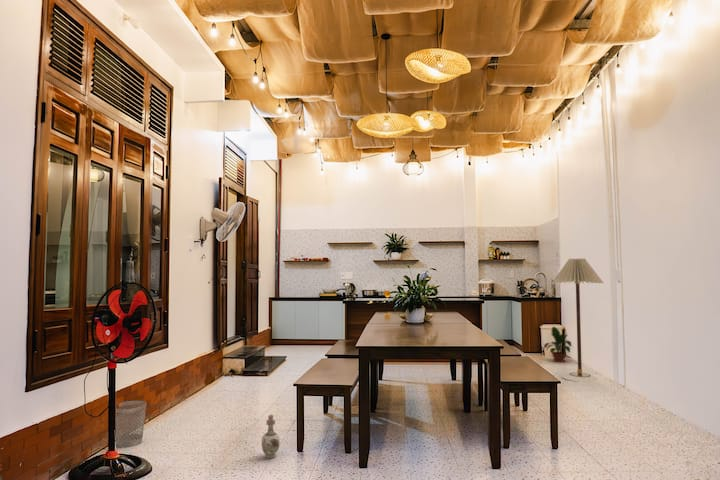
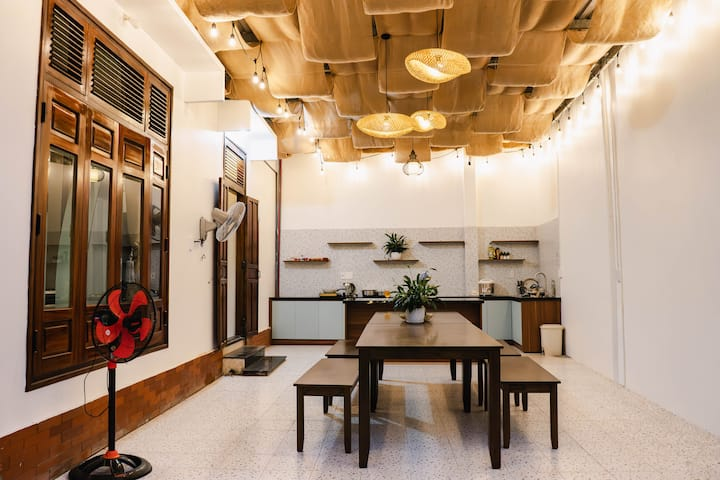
- potted plant [543,326,574,363]
- vase [261,414,281,459]
- floor lamp [552,257,605,383]
- wastebasket [115,400,147,448]
